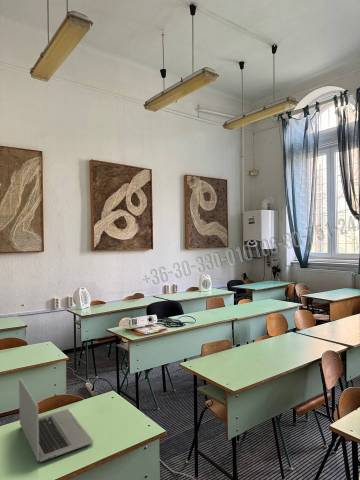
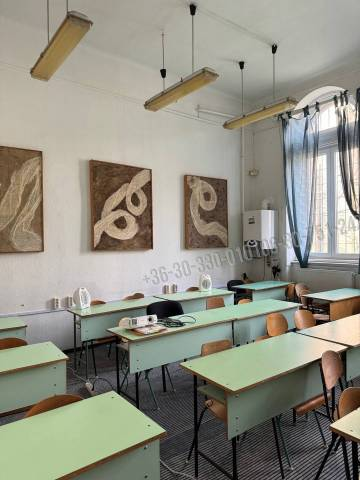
- laptop [18,377,94,463]
